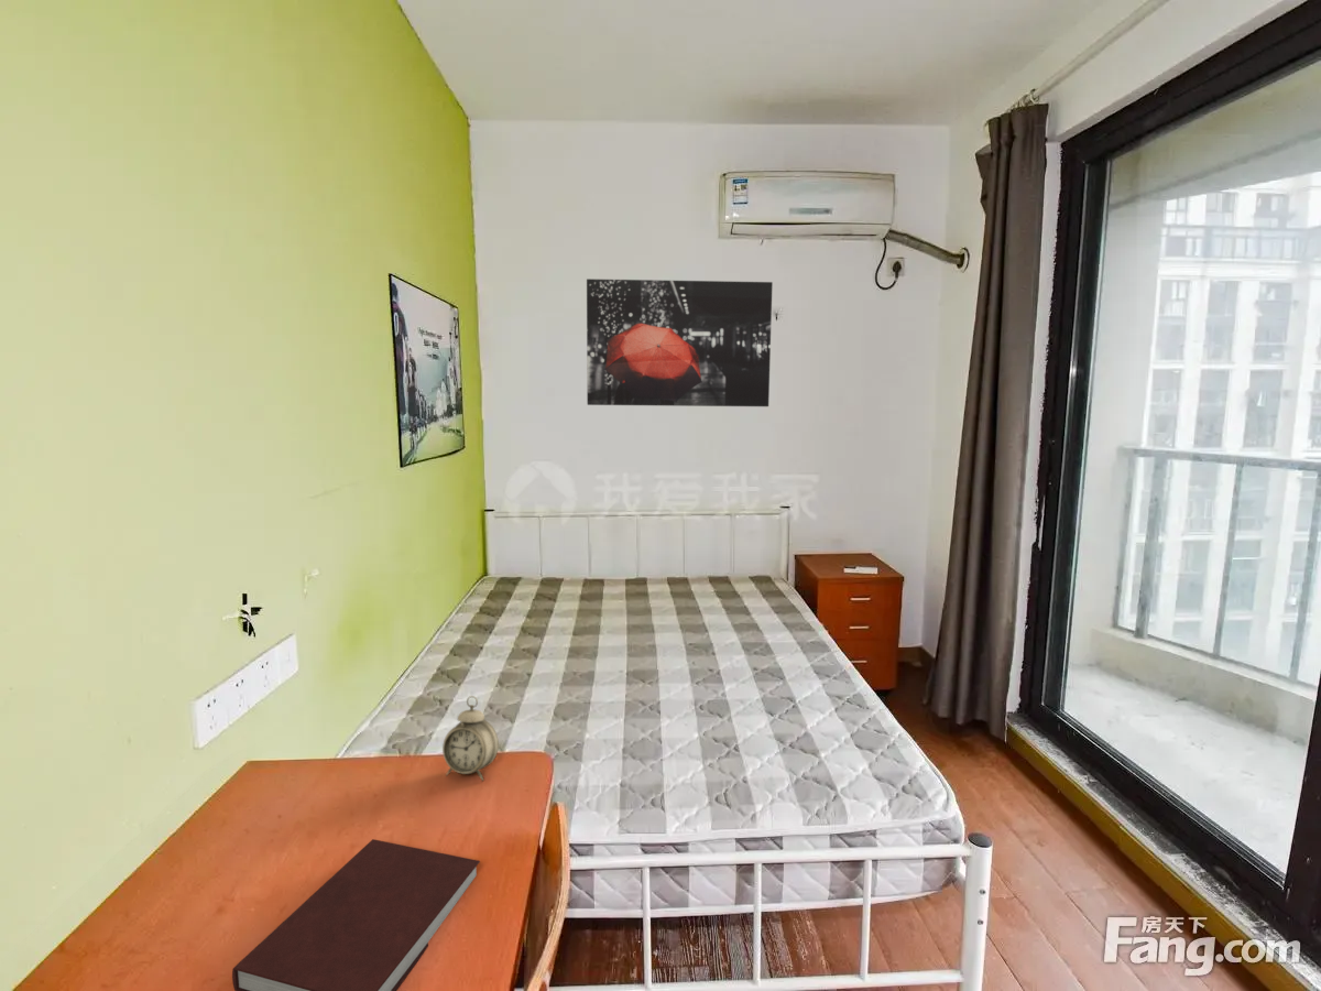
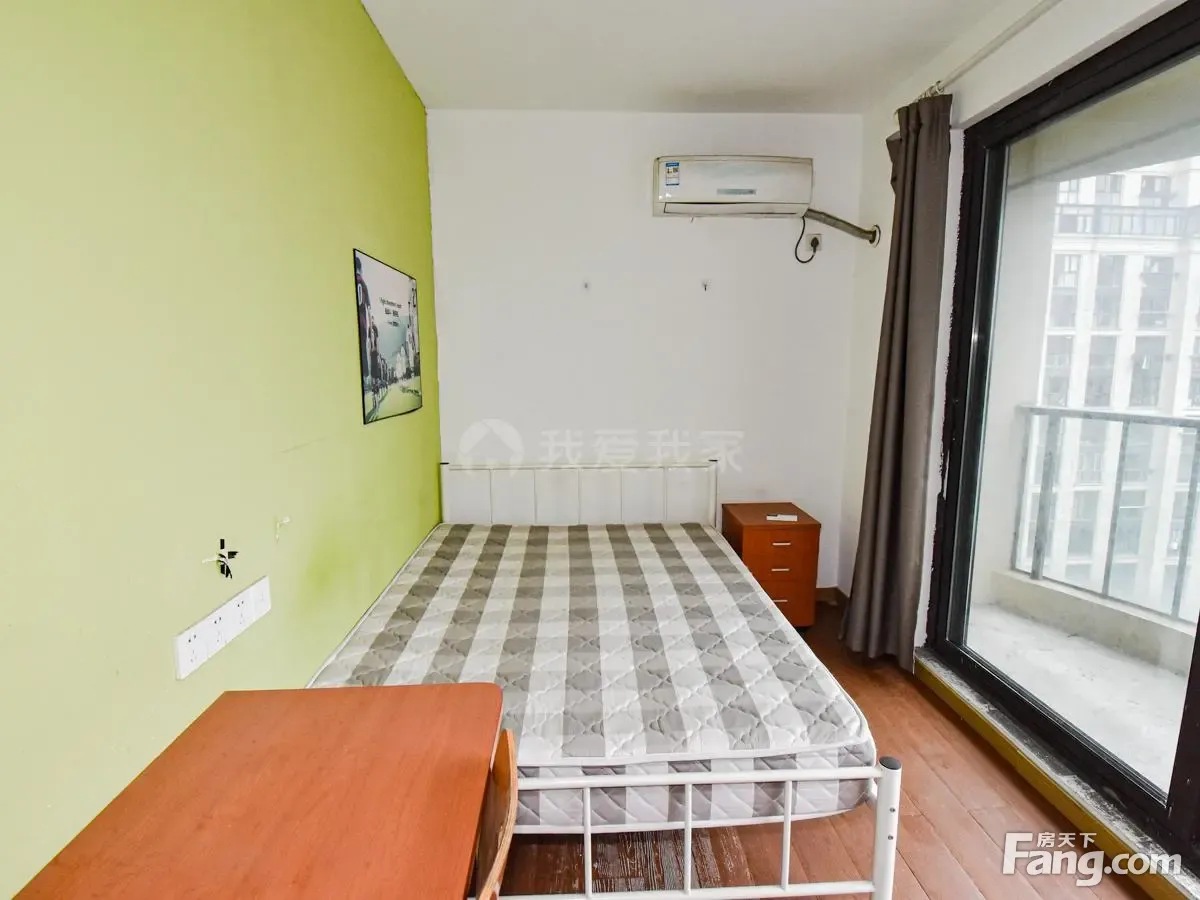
- alarm clock [441,695,500,782]
- notebook [231,838,481,991]
- wall art [586,277,774,407]
